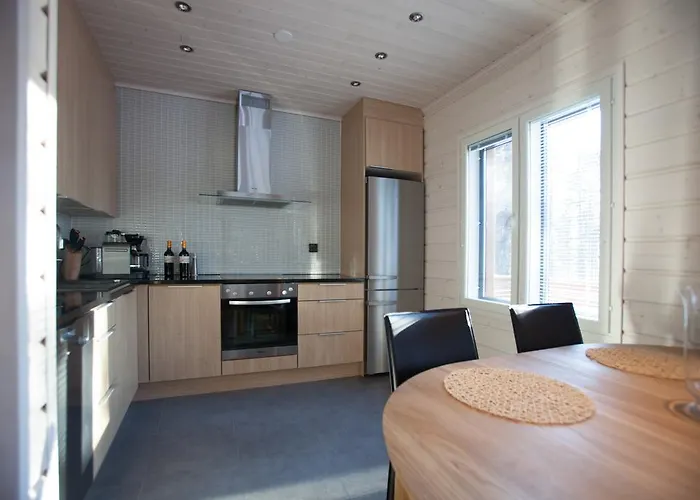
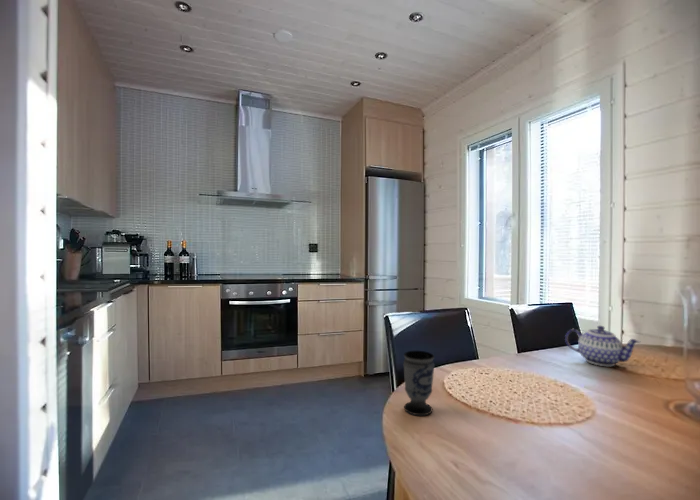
+ cup [402,350,436,416]
+ teapot [564,325,641,367]
